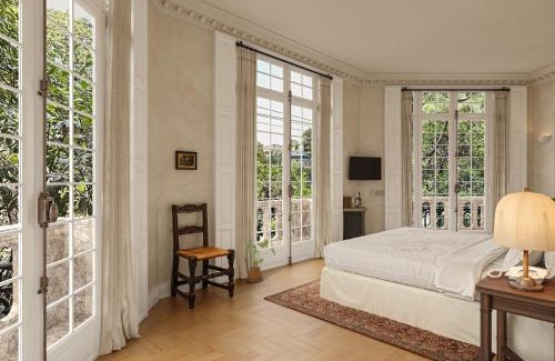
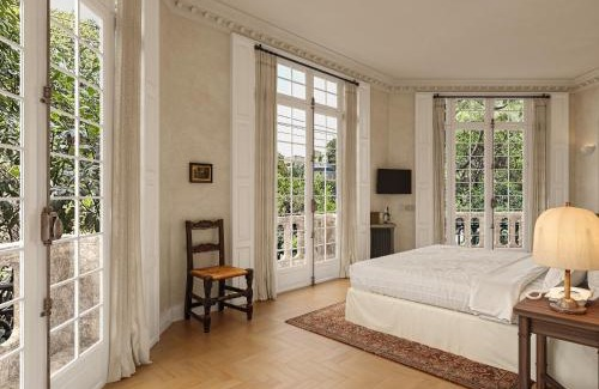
- house plant [243,237,276,283]
